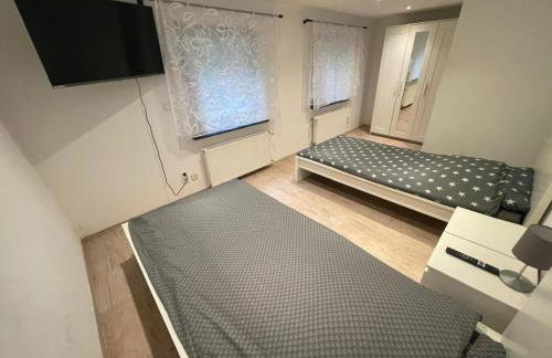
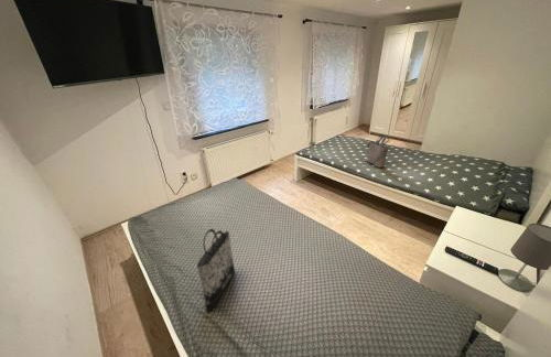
+ tote bag [365,133,390,169]
+ tote bag [196,228,236,313]
